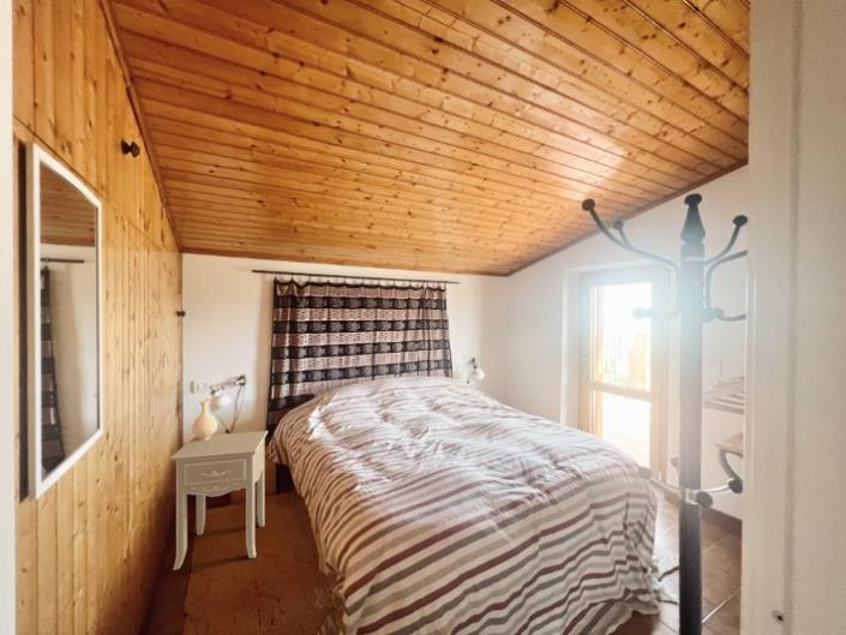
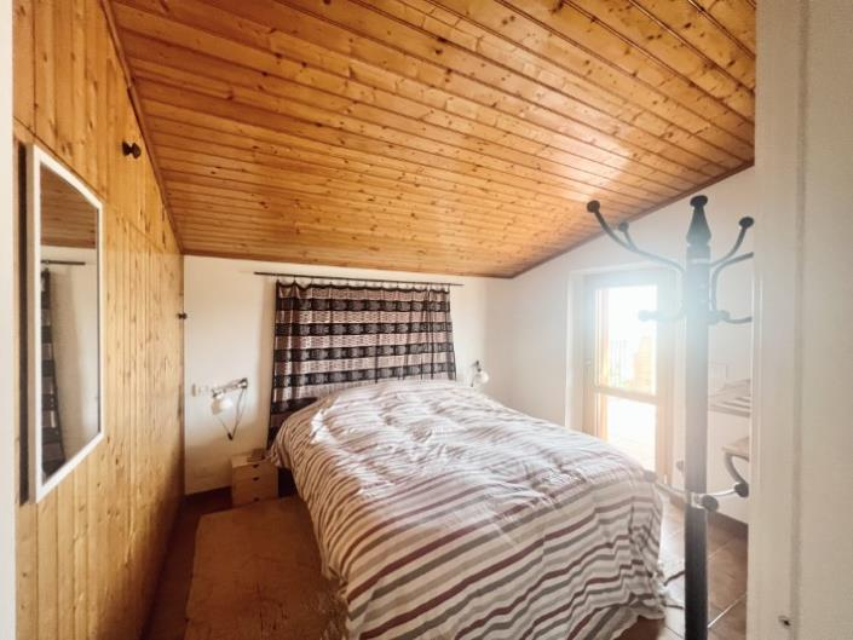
- vase [191,397,218,441]
- nightstand [169,430,269,571]
